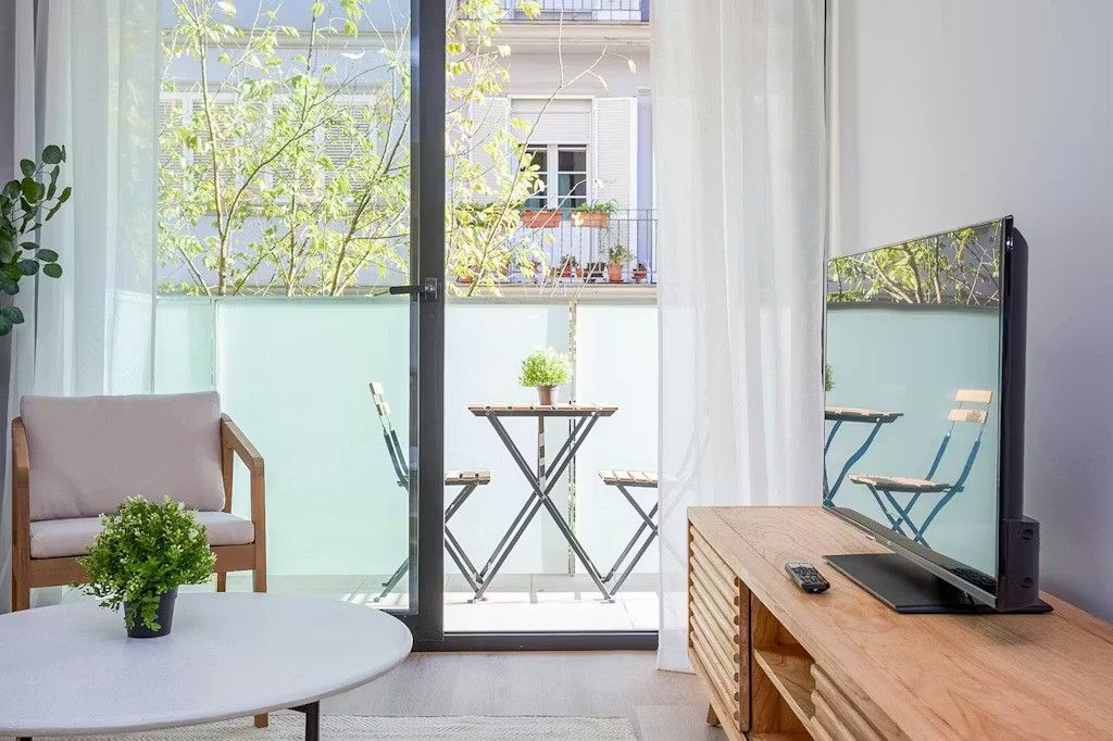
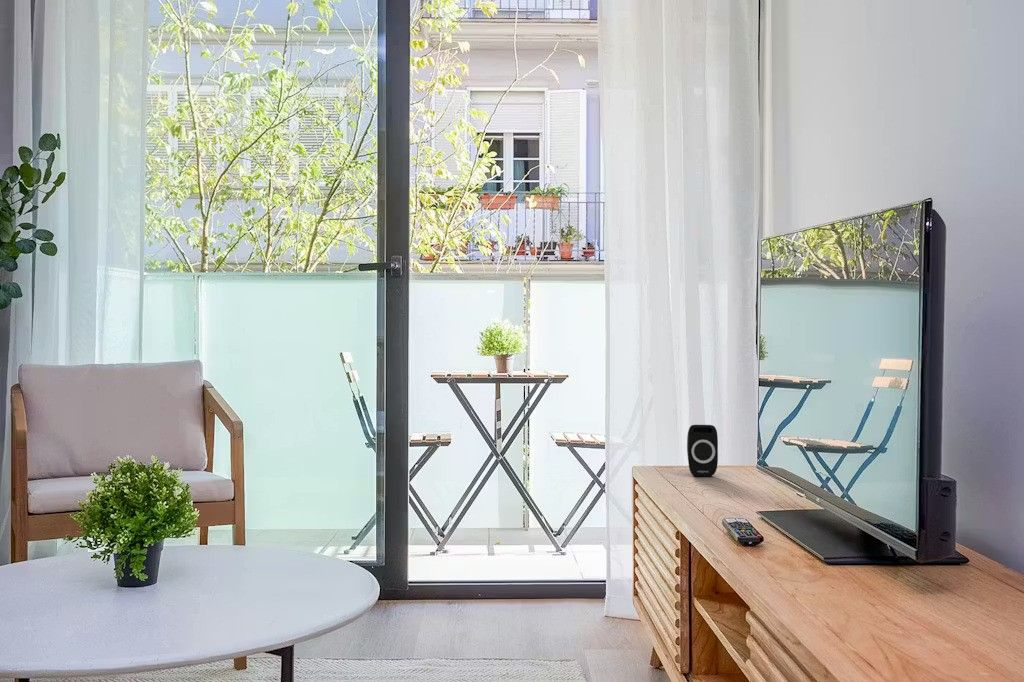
+ speaker [686,424,719,477]
